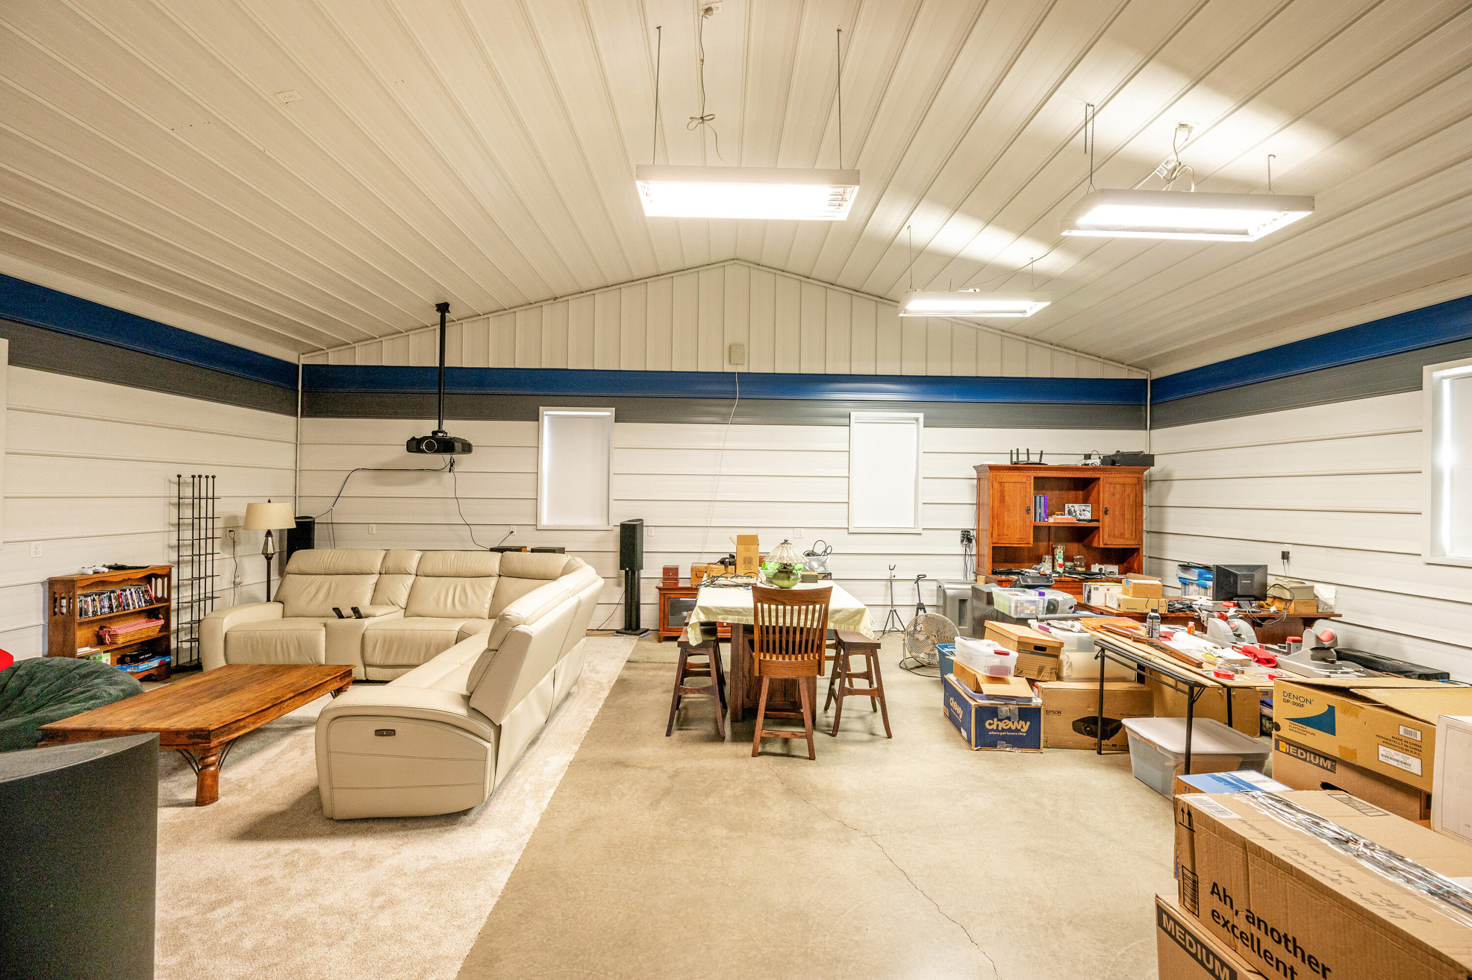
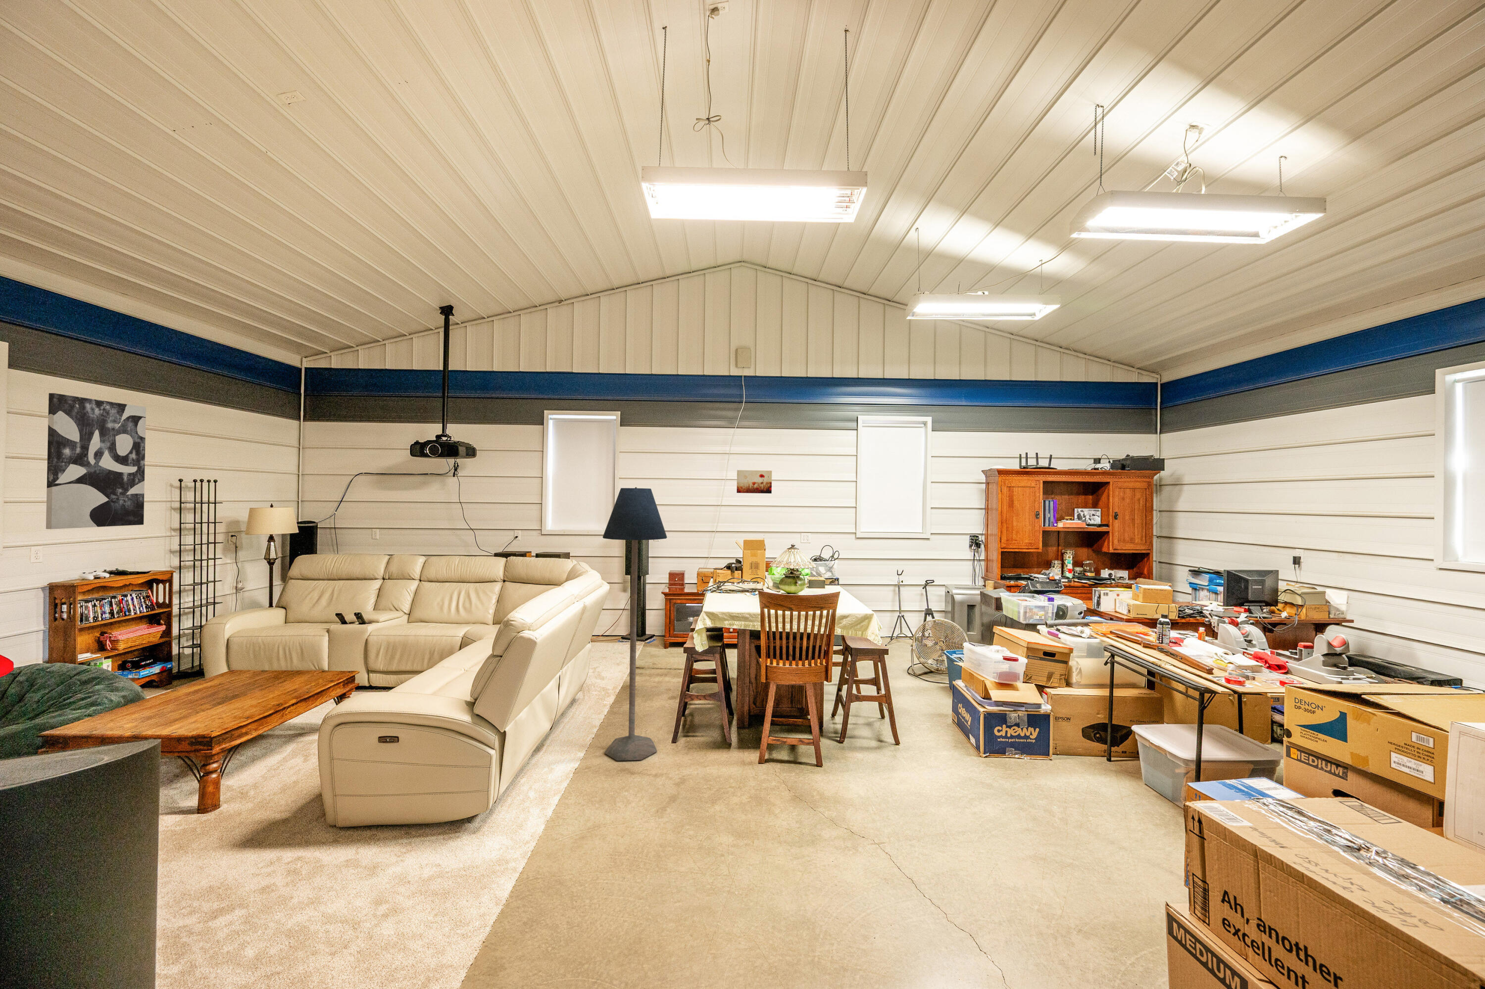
+ wall art [736,469,772,493]
+ wall art [45,393,147,530]
+ floor lamp [602,487,667,762]
